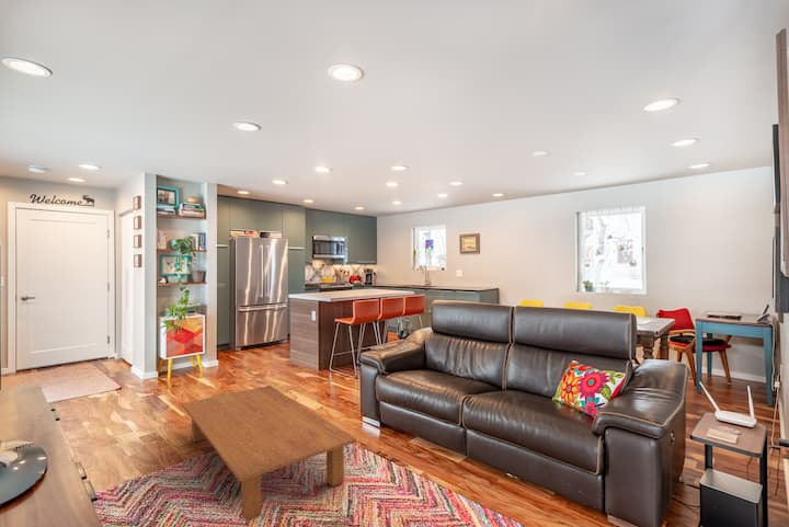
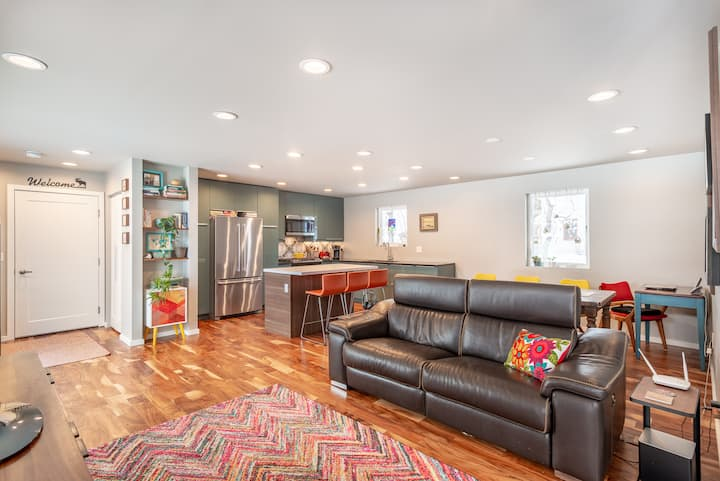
- coffee table [181,385,357,523]
